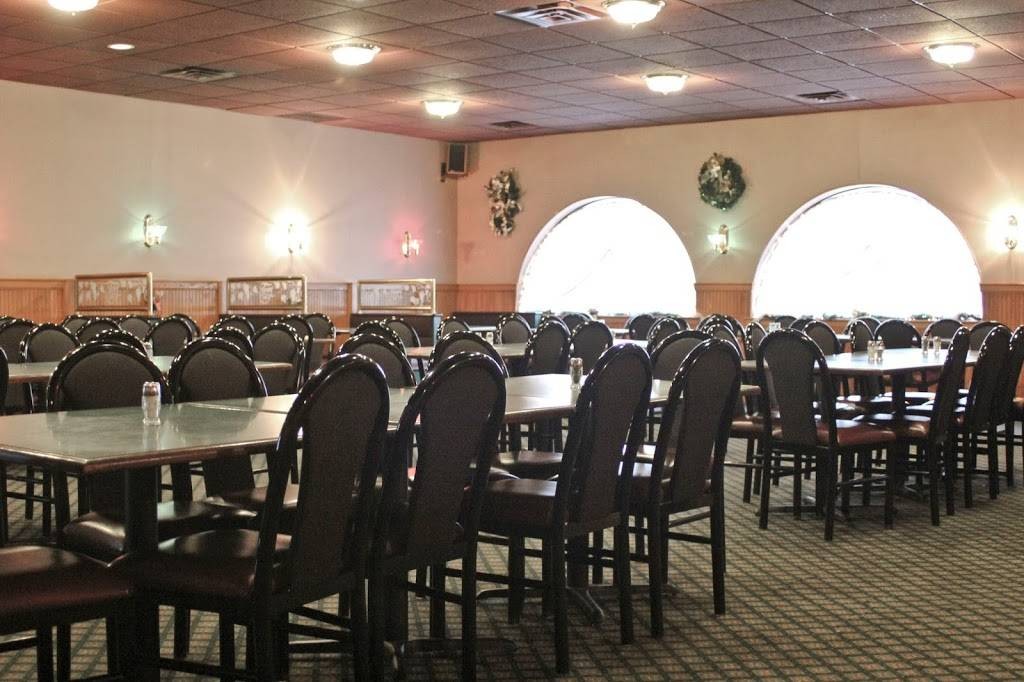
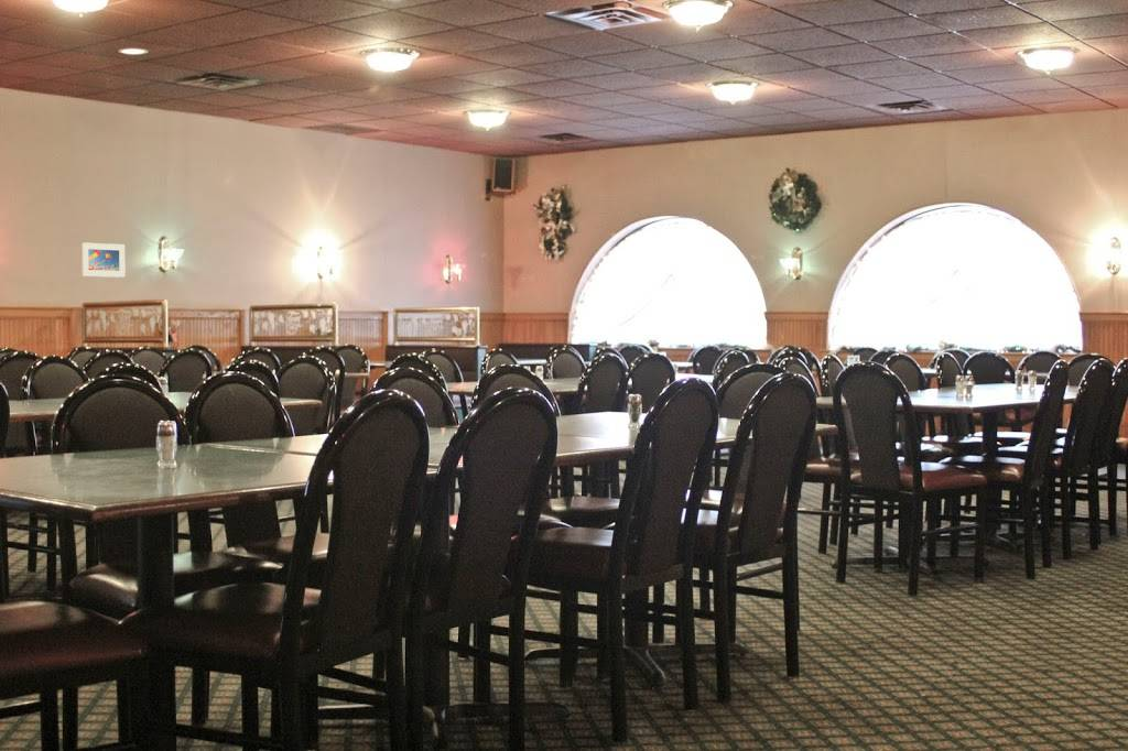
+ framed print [80,241,126,279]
